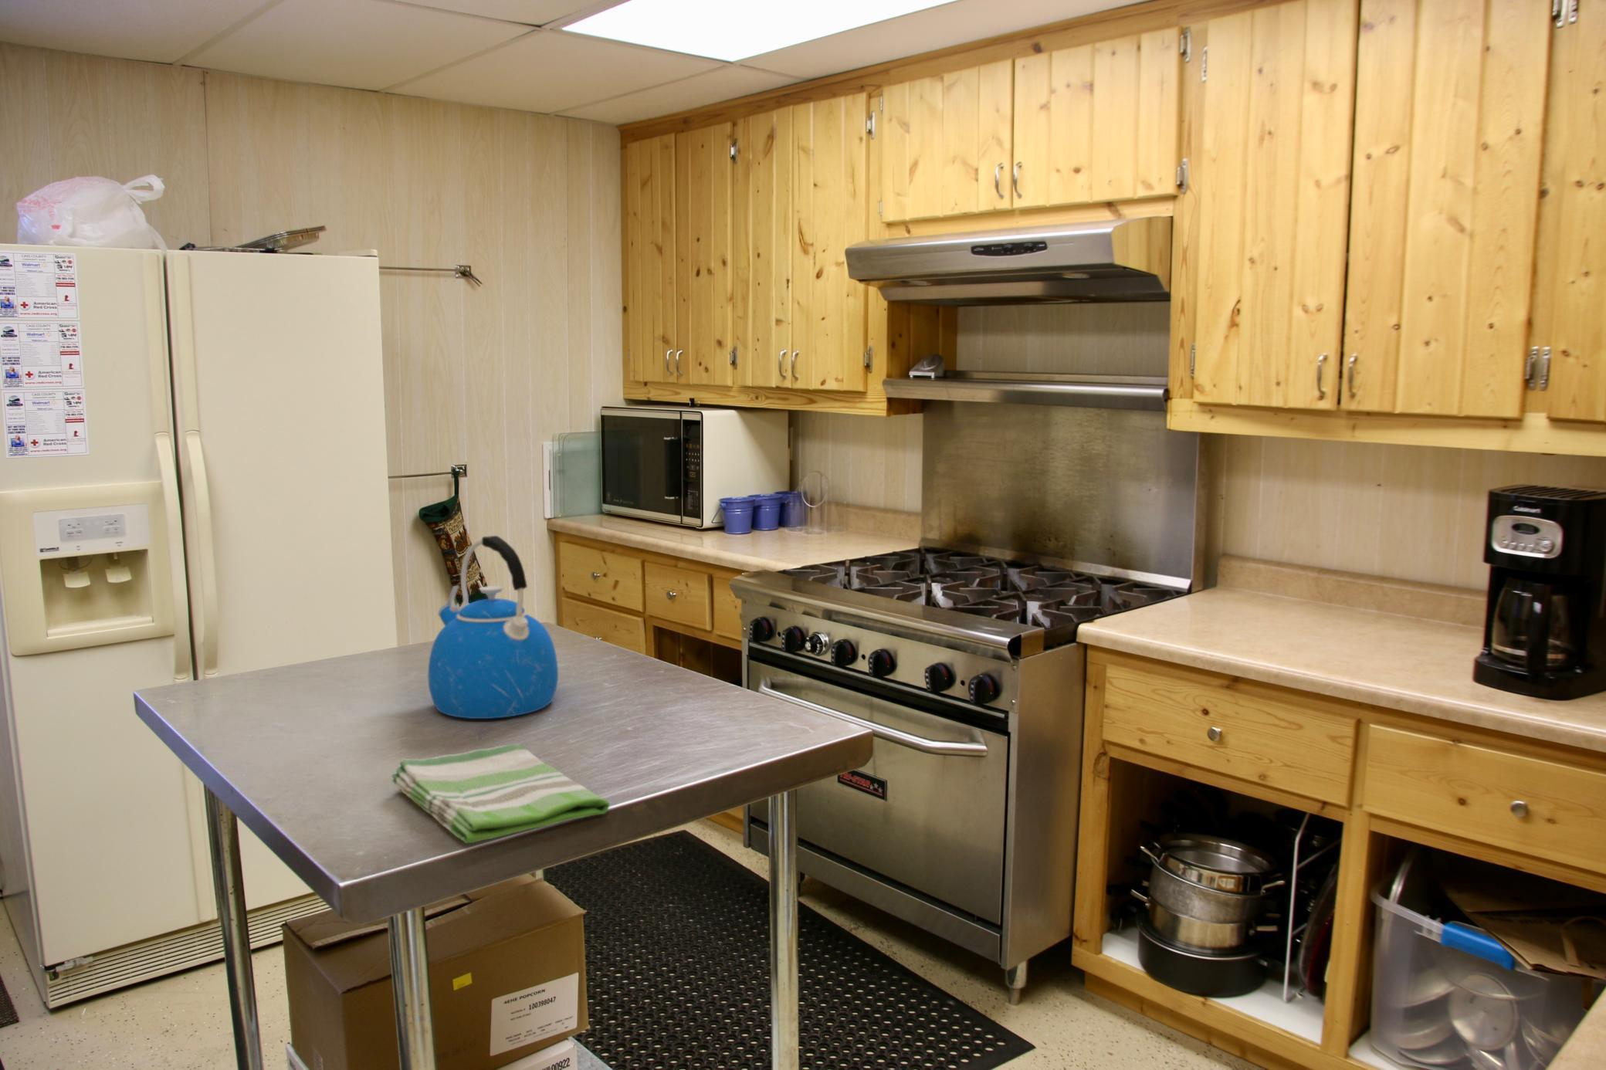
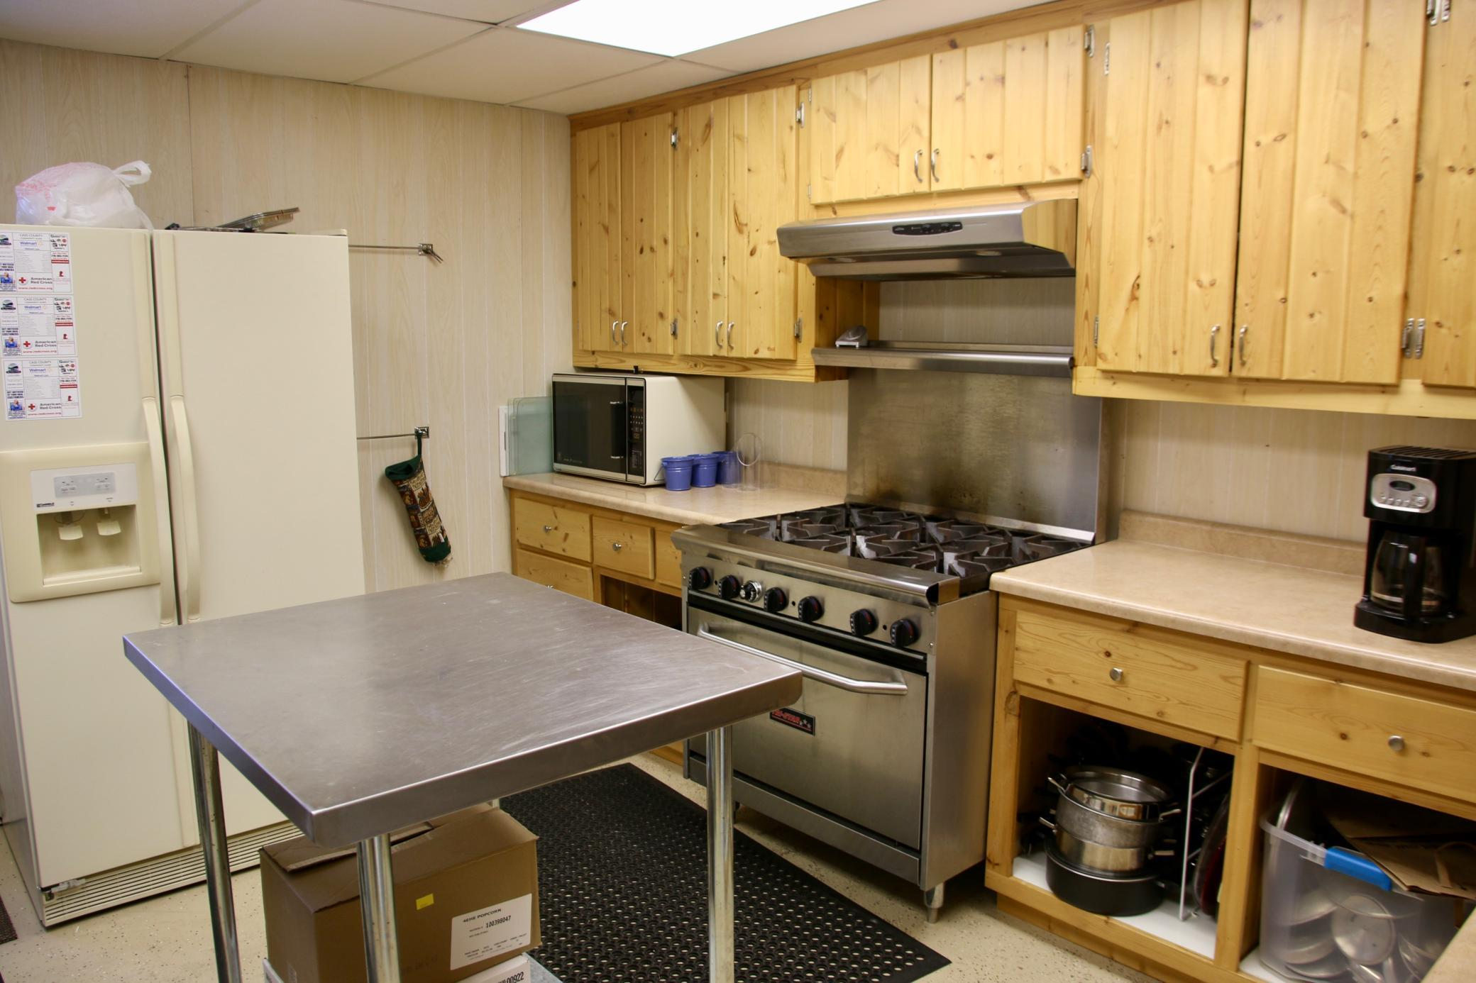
- kettle [427,535,559,720]
- dish towel [390,744,610,844]
